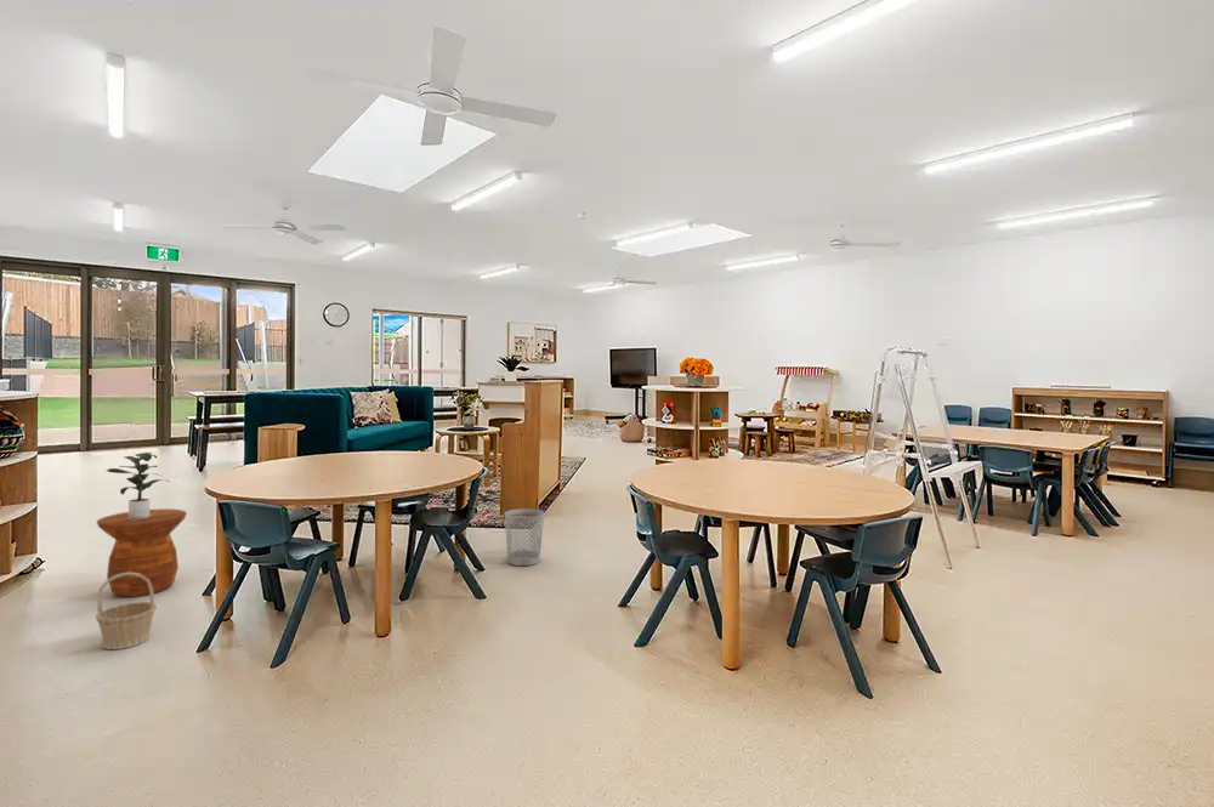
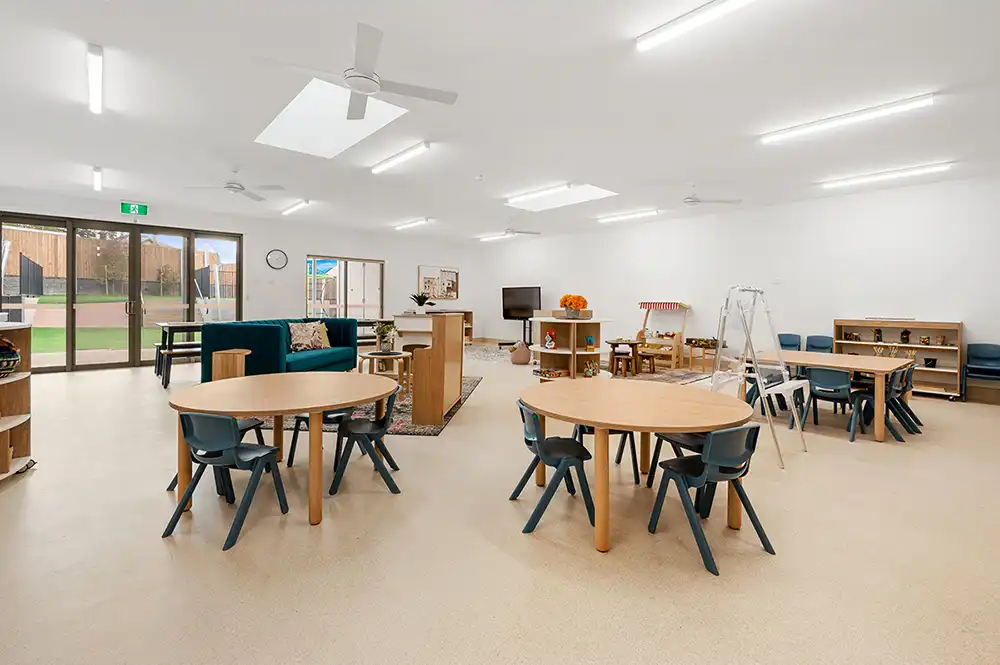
- side table [96,508,188,598]
- basket [95,573,158,650]
- potted plant [106,451,170,519]
- wastebasket [504,507,545,567]
